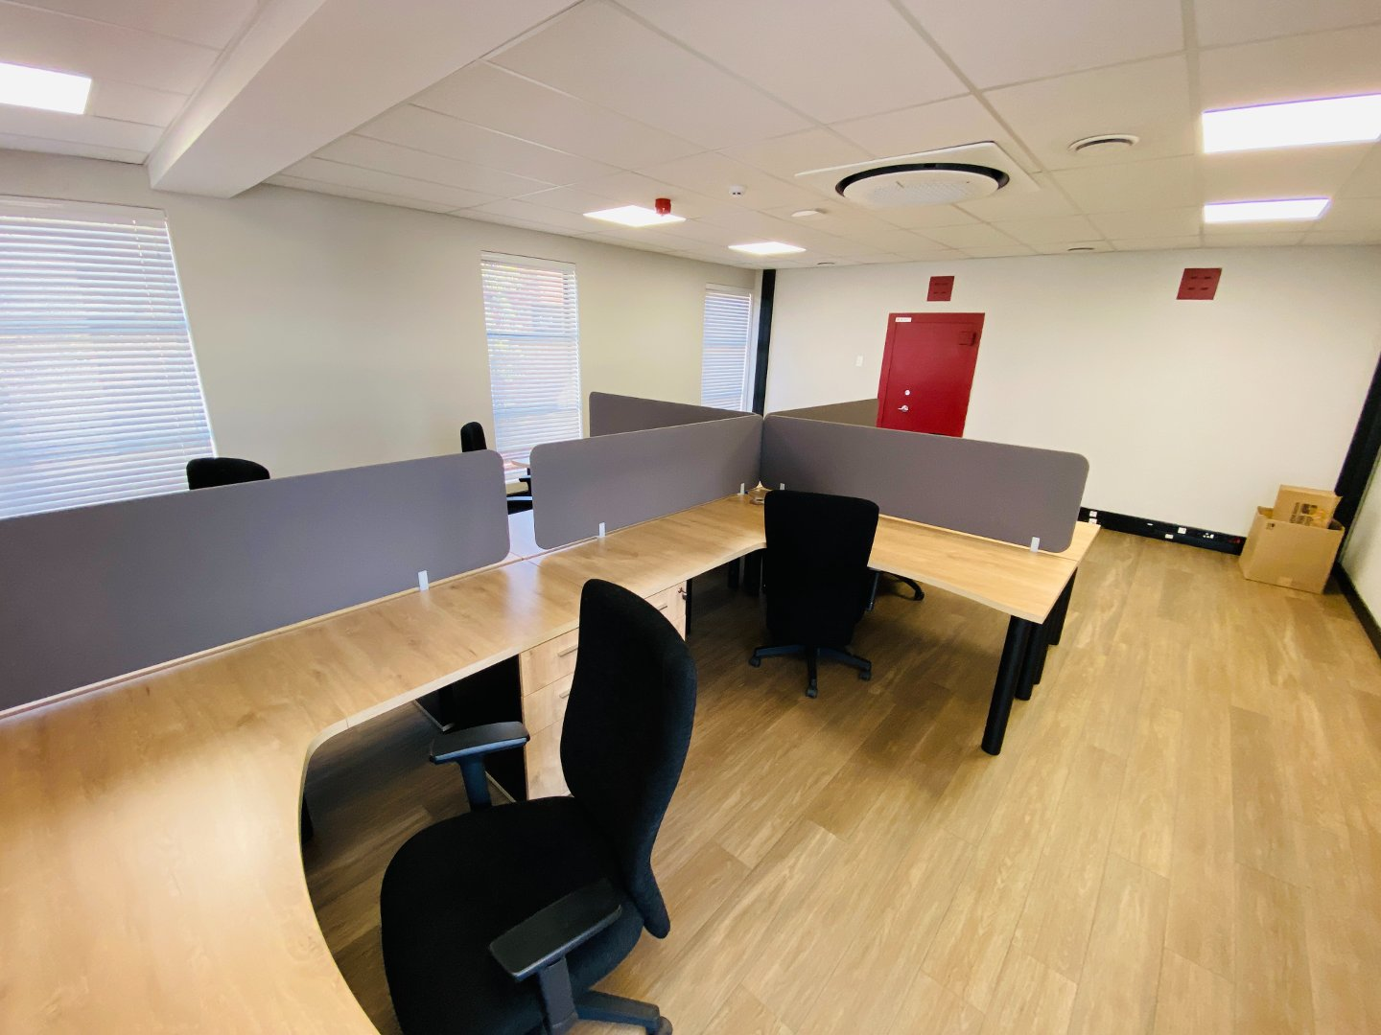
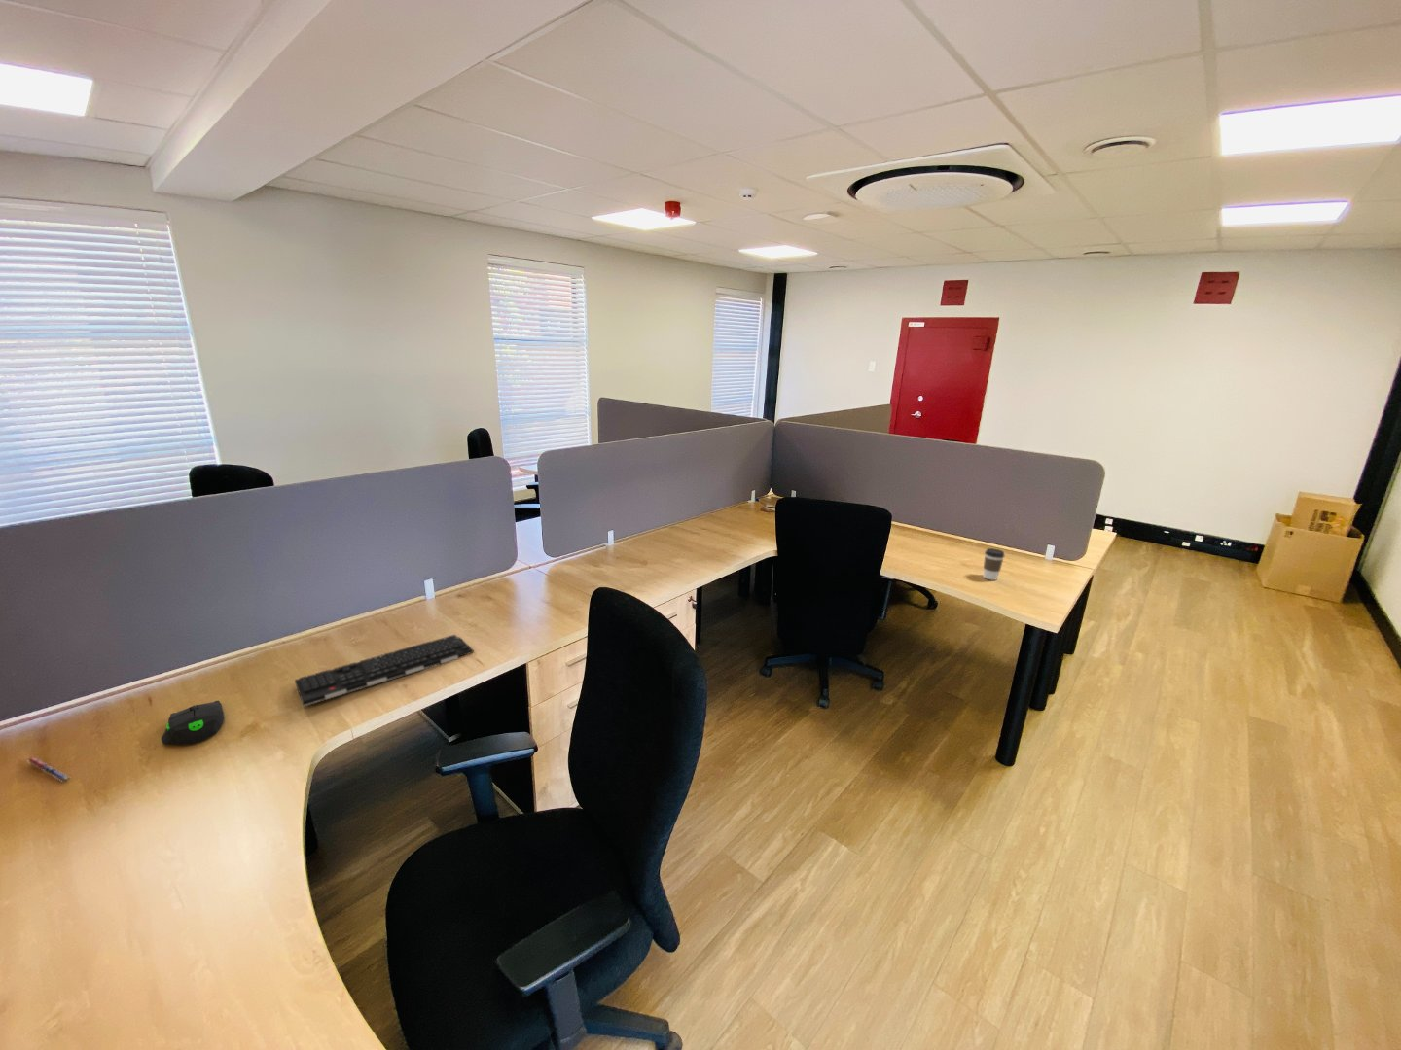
+ computer mouse [161,700,225,746]
+ pen [28,757,71,783]
+ coffee cup [982,547,1005,581]
+ keyboard [293,634,474,707]
